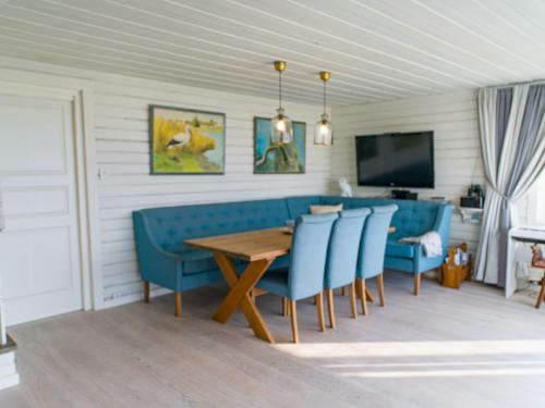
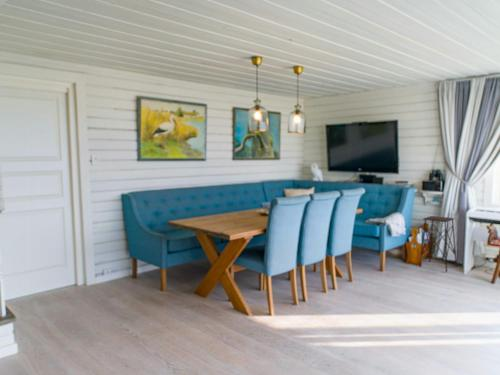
+ side table [418,215,458,273]
